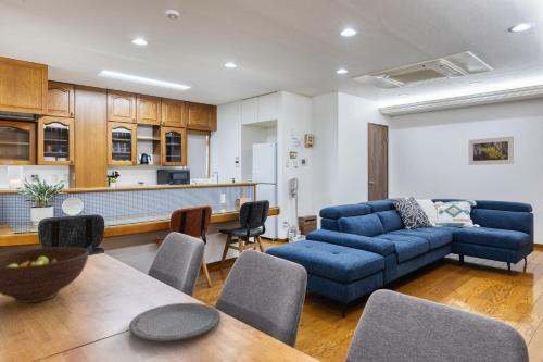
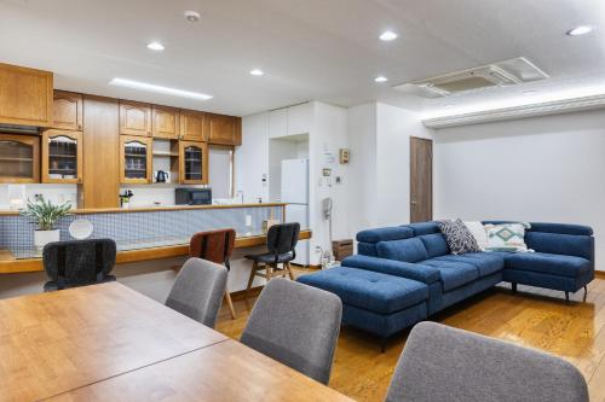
- fruit bowl [0,246,89,303]
- plate [128,302,222,342]
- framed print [468,136,515,166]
